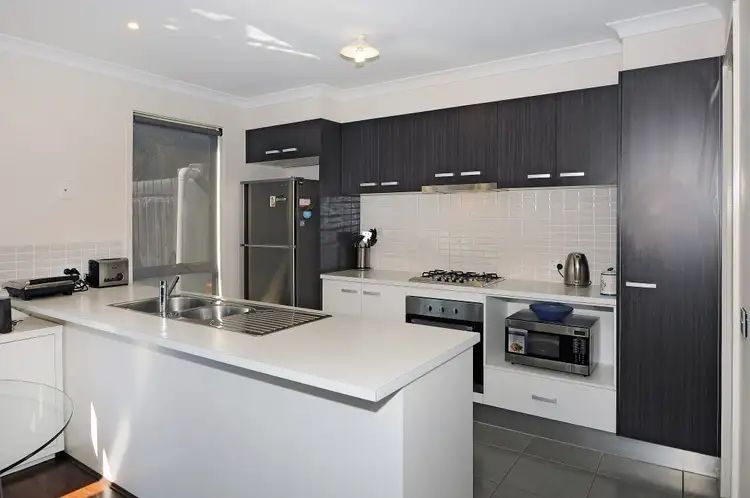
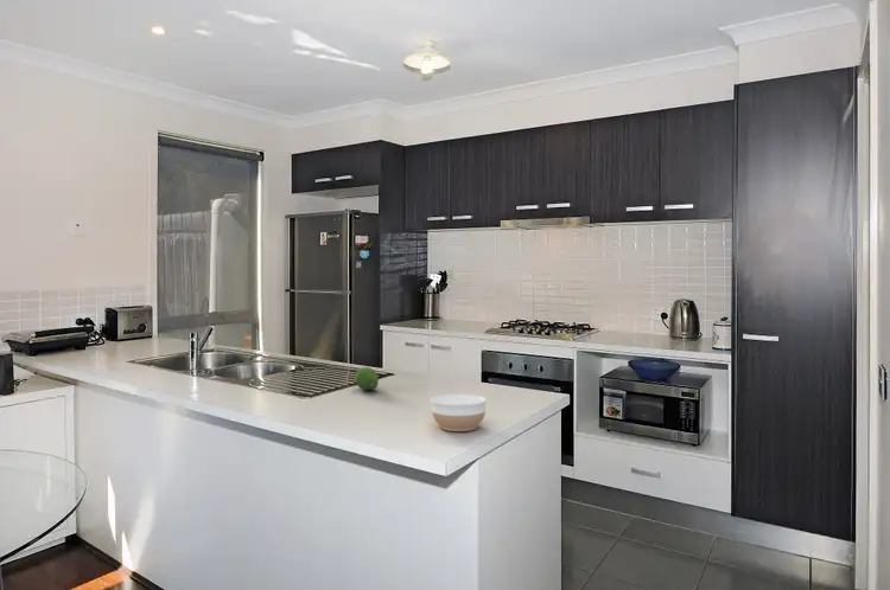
+ fruit [354,366,380,391]
+ bowl [430,393,488,432]
